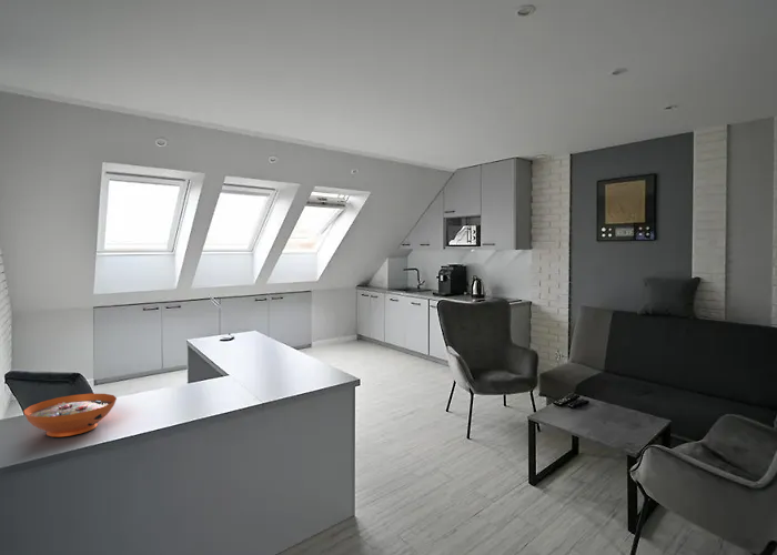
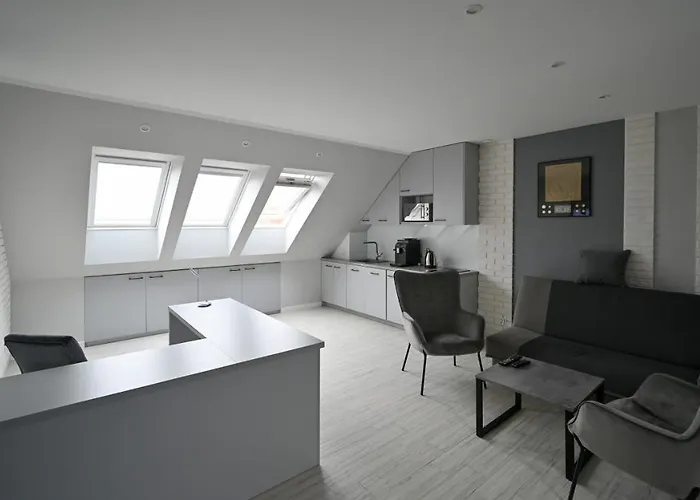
- decorative bowl [23,393,118,437]
